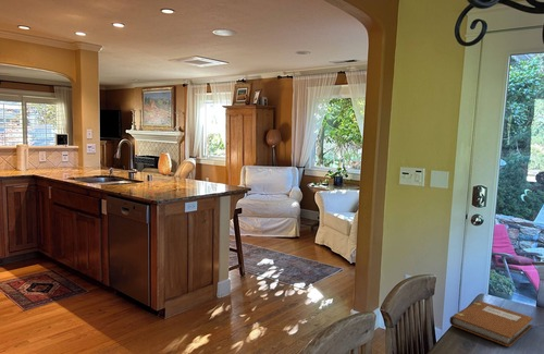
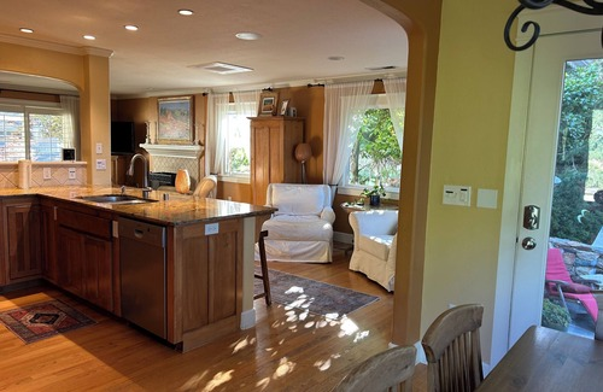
- notebook [448,300,534,347]
